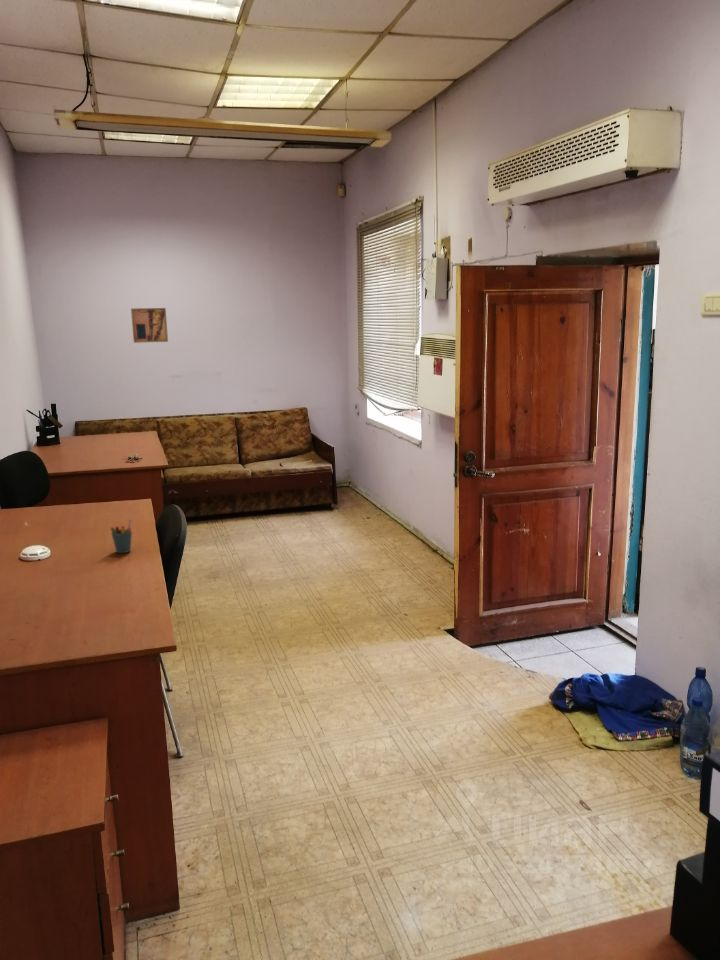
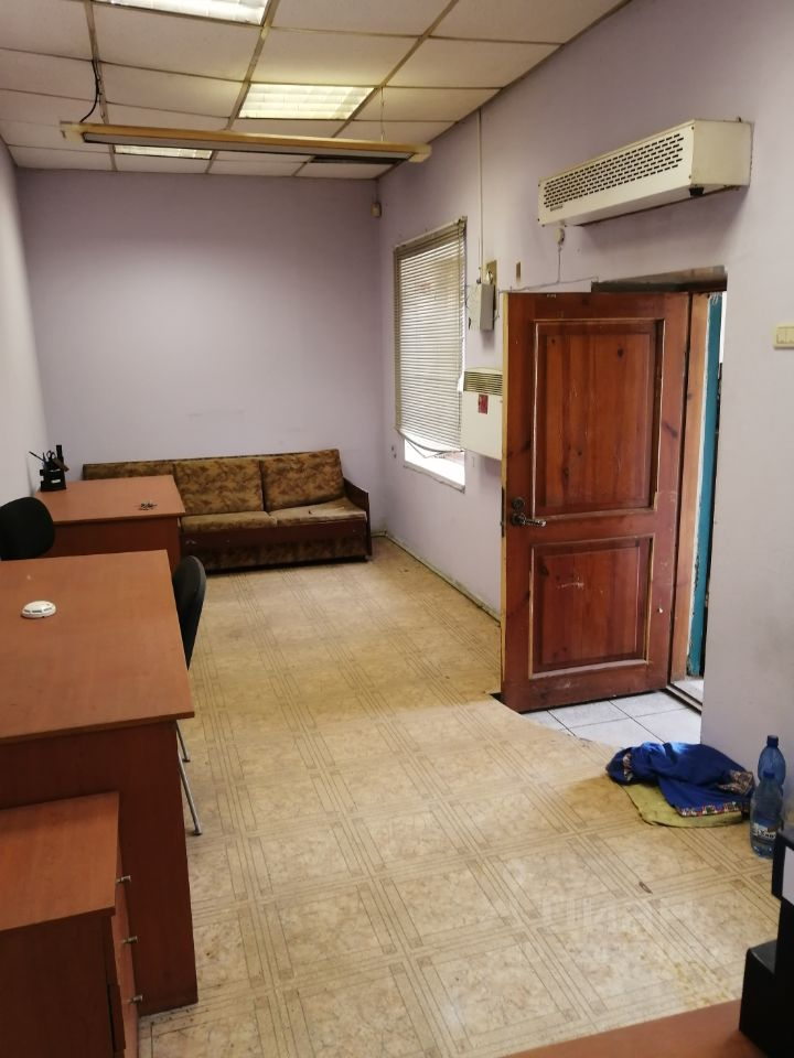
- wall art [130,307,169,344]
- pen holder [109,518,133,554]
